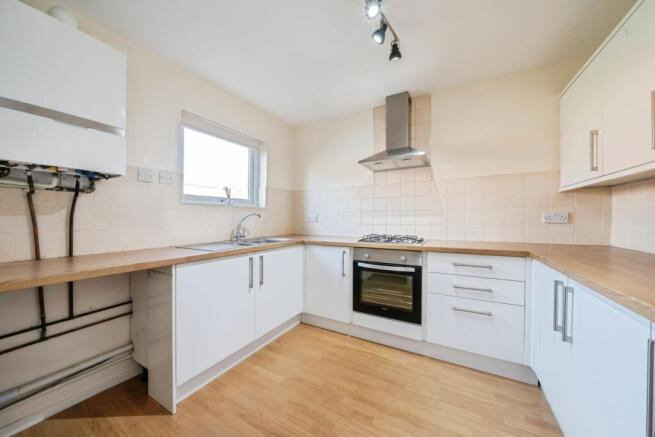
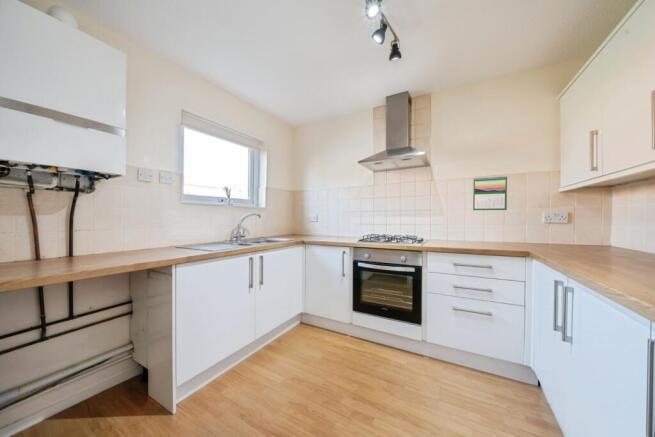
+ calendar [472,175,508,211]
